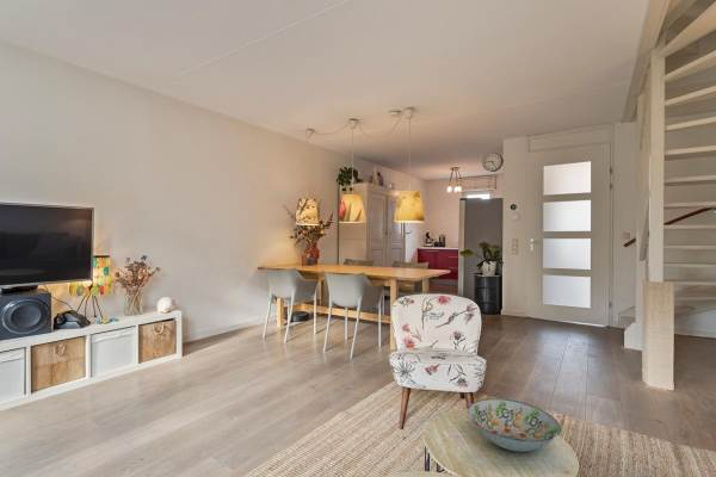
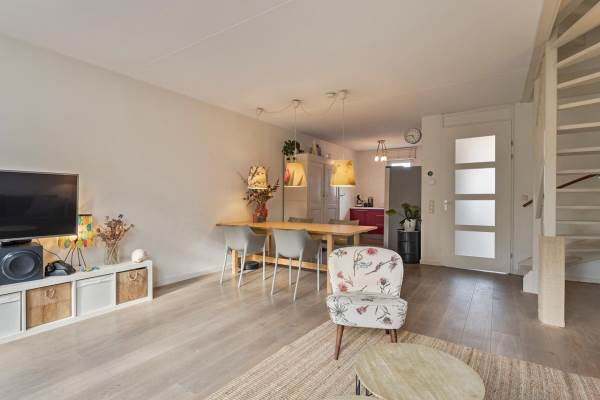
- decorative bowl [467,397,561,453]
